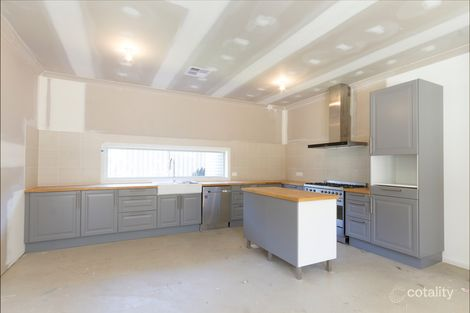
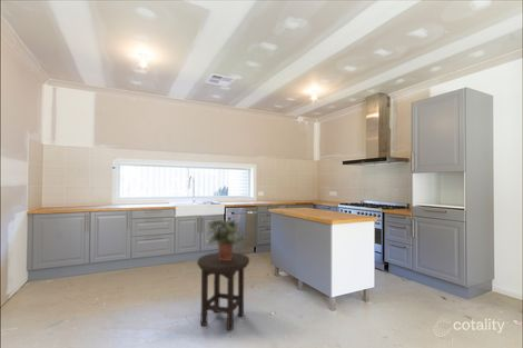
+ potted plant [204,217,248,260]
+ stool [196,251,250,331]
